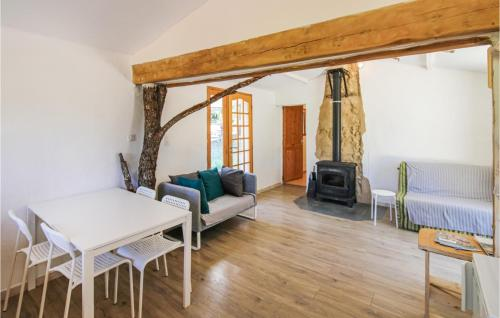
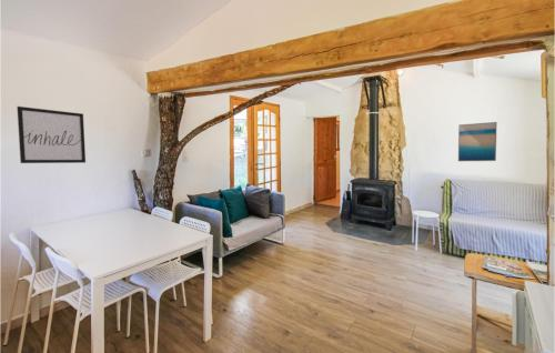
+ wall art [457,121,498,162]
+ wall art [16,105,87,164]
